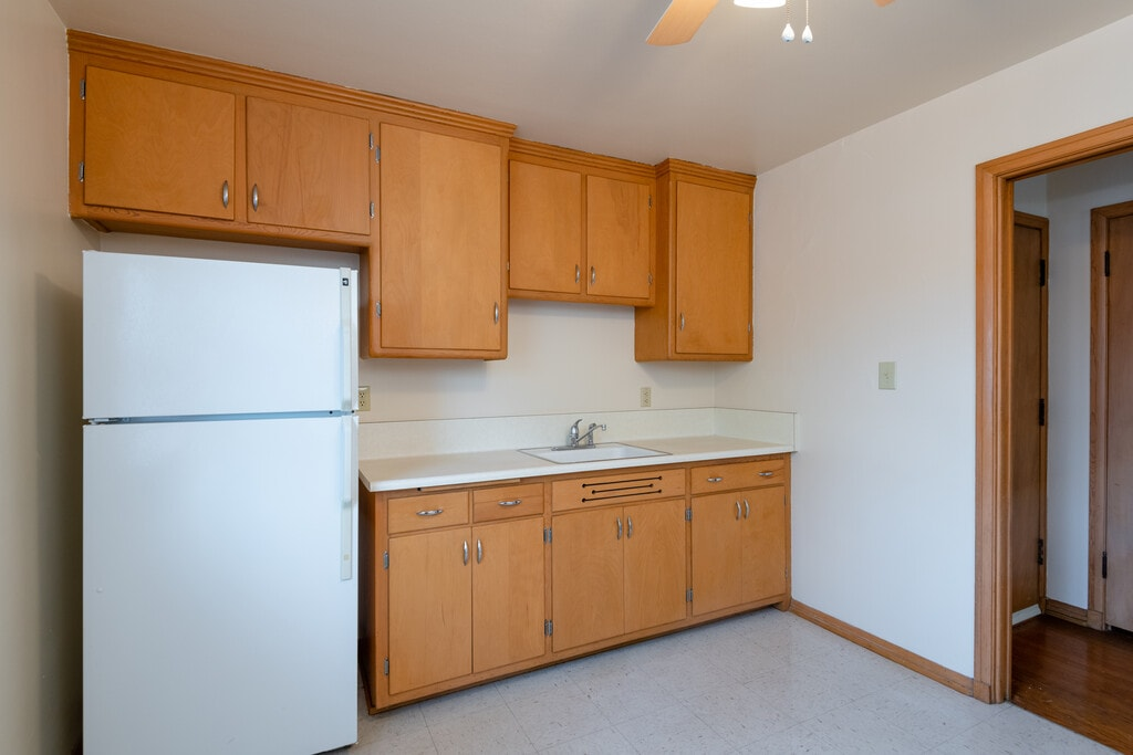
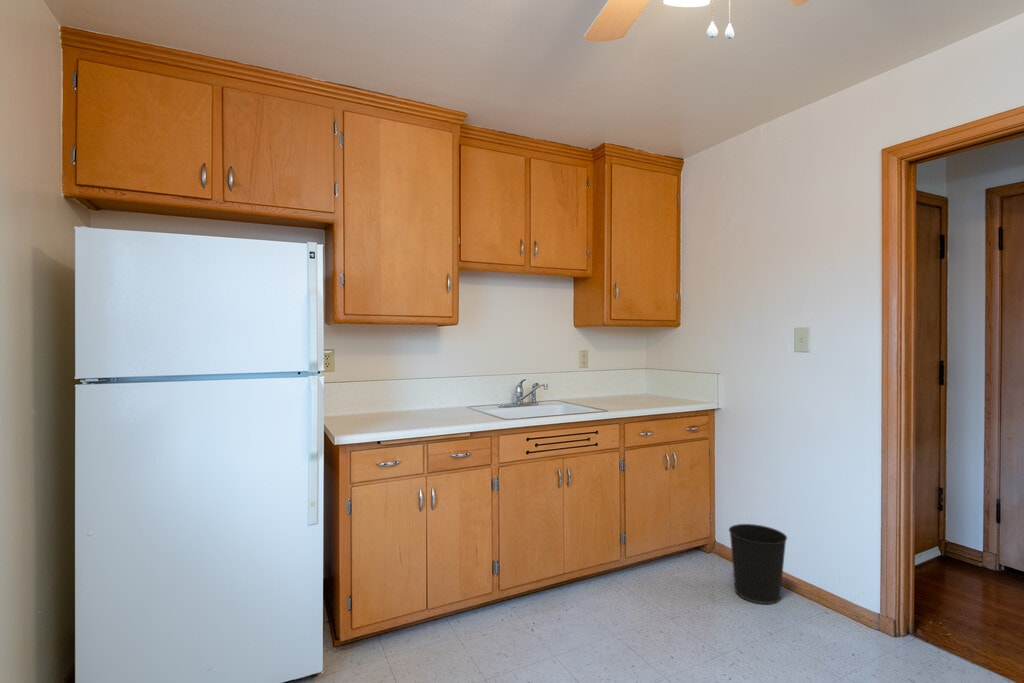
+ wastebasket [728,523,788,605]
